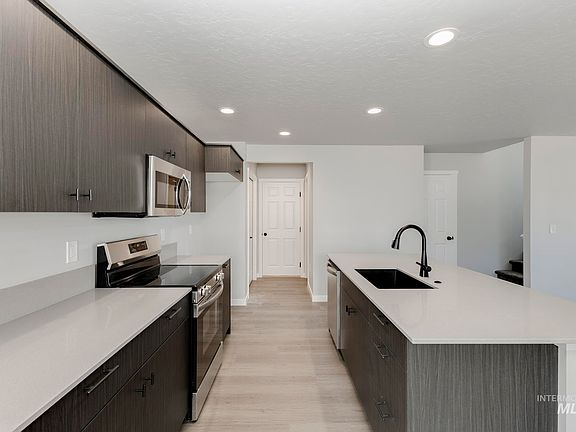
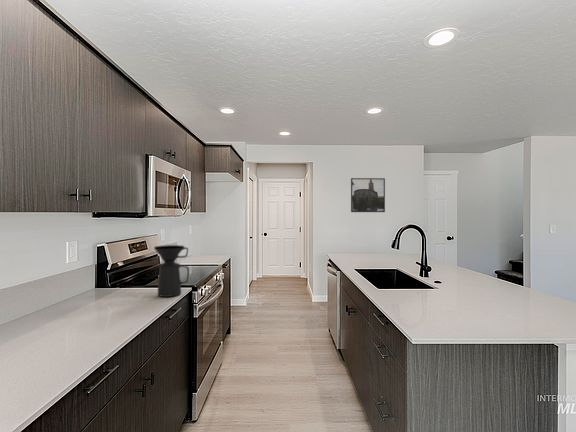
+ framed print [350,177,386,213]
+ coffee maker [153,244,190,298]
